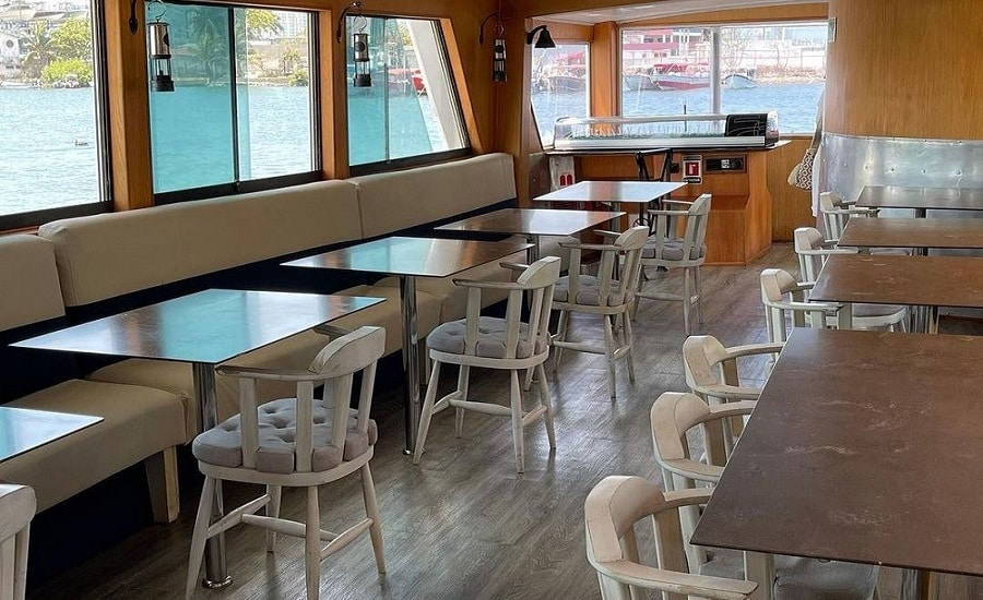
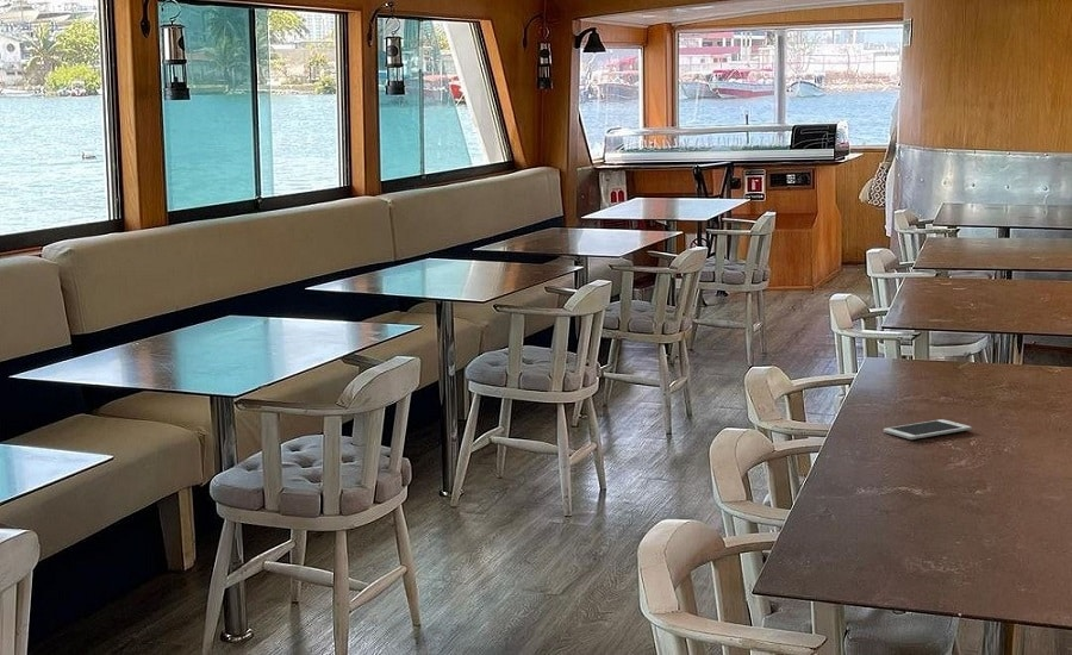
+ cell phone [883,418,972,441]
